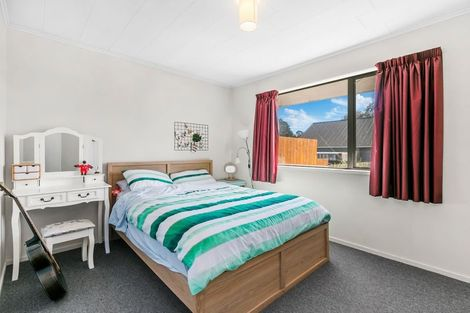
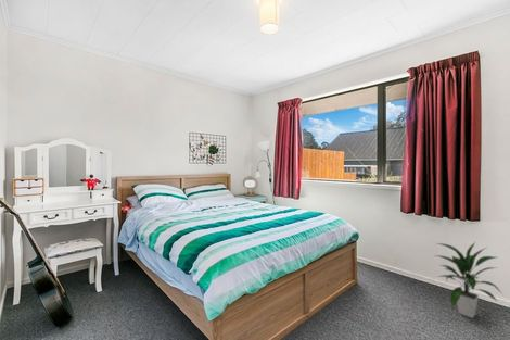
+ indoor plant [434,241,505,319]
